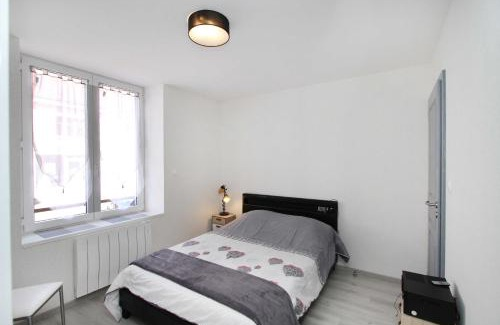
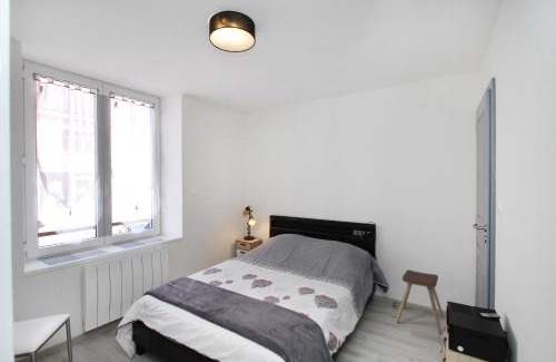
+ music stool [395,268,445,335]
